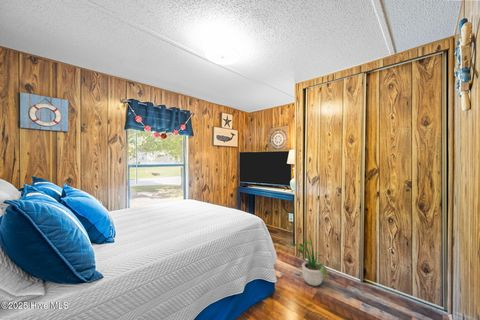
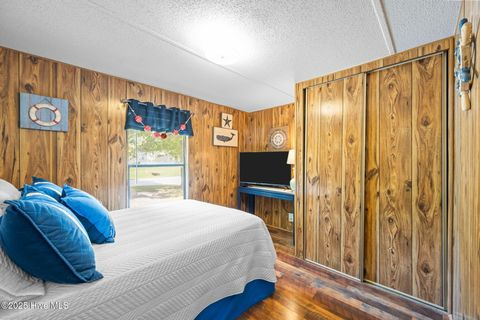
- potted plant [289,228,329,287]
